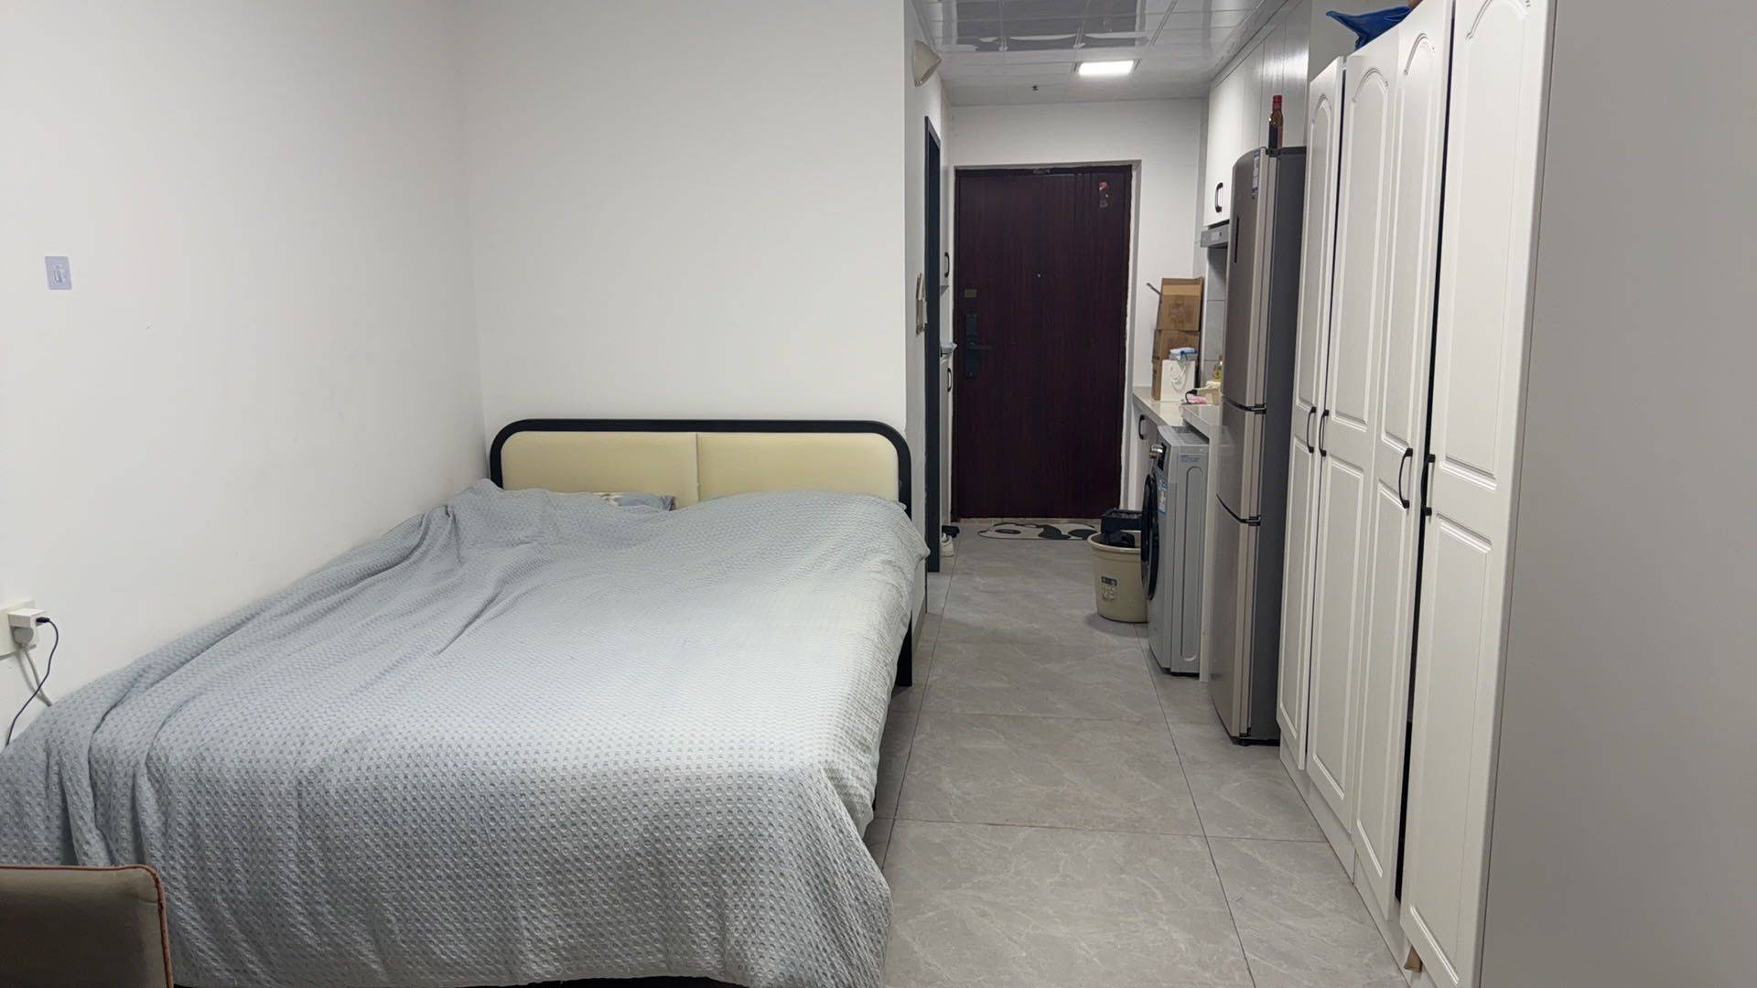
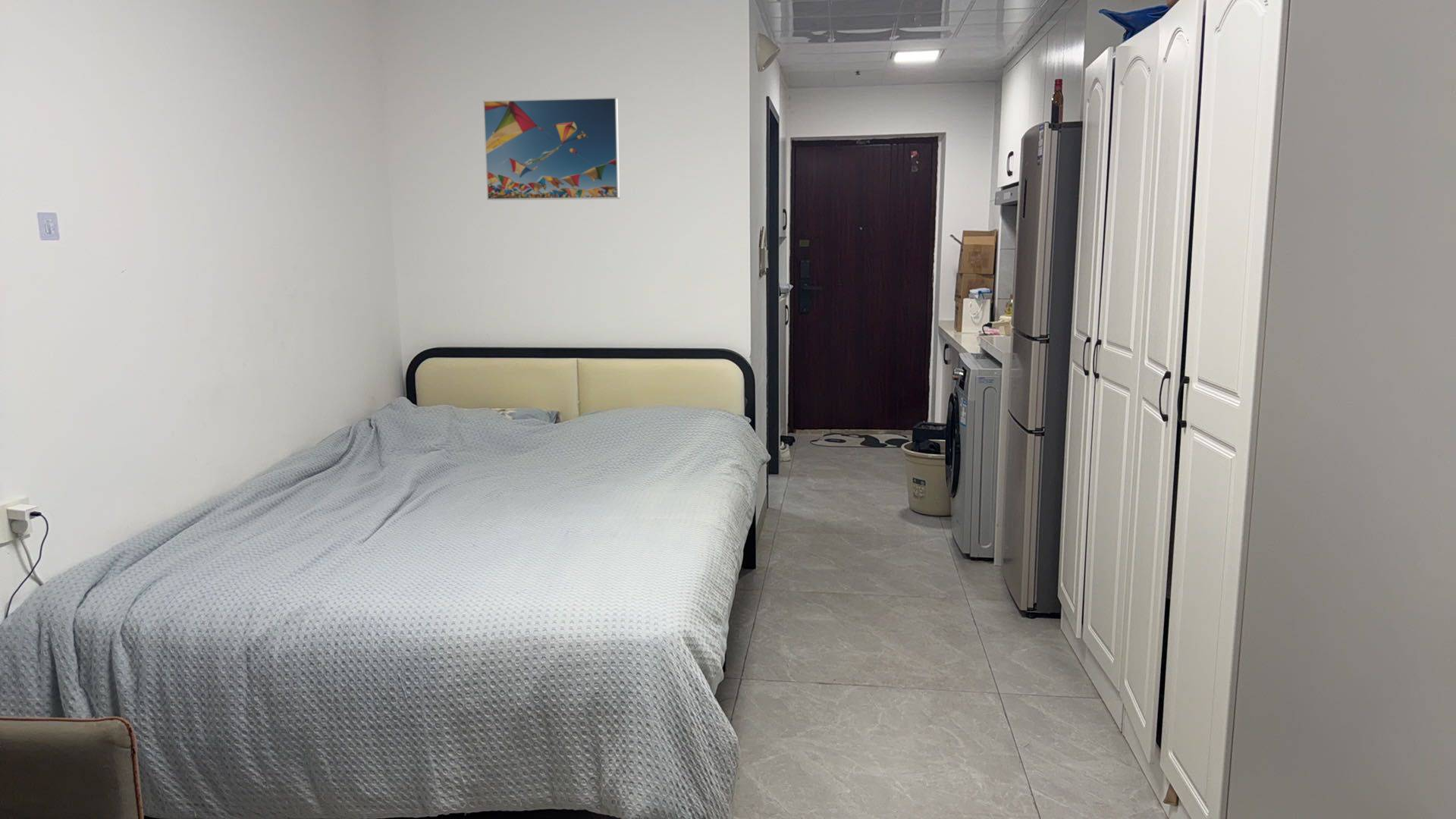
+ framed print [482,97,620,201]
